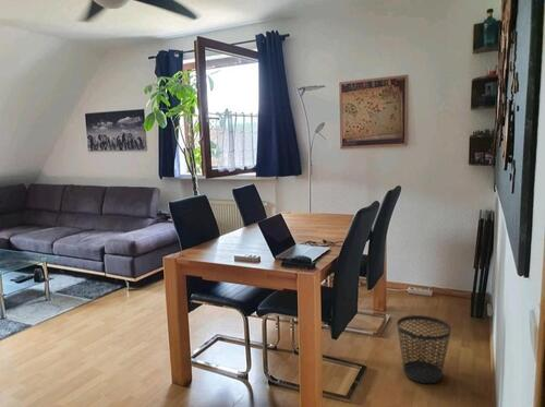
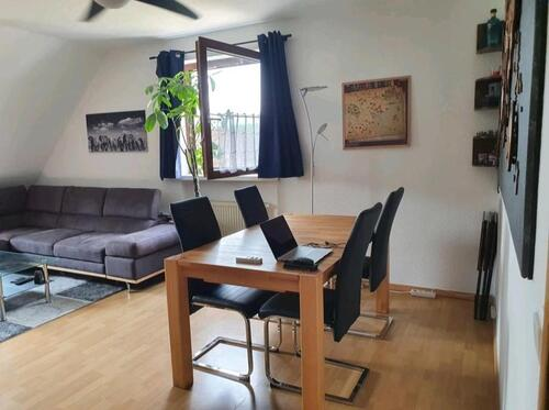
- wastebasket [396,314,452,384]
